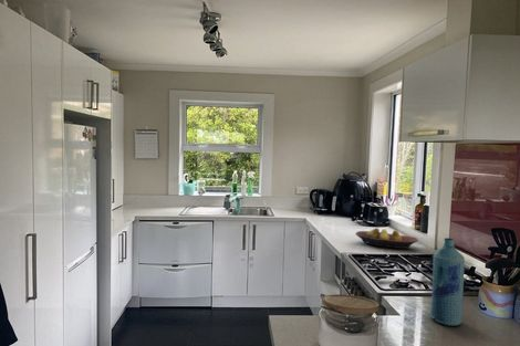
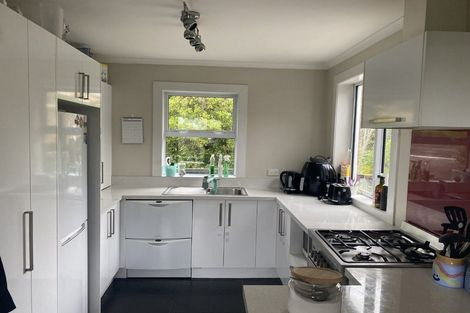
- bottle [429,237,466,327]
- fruit bowl [354,227,419,250]
